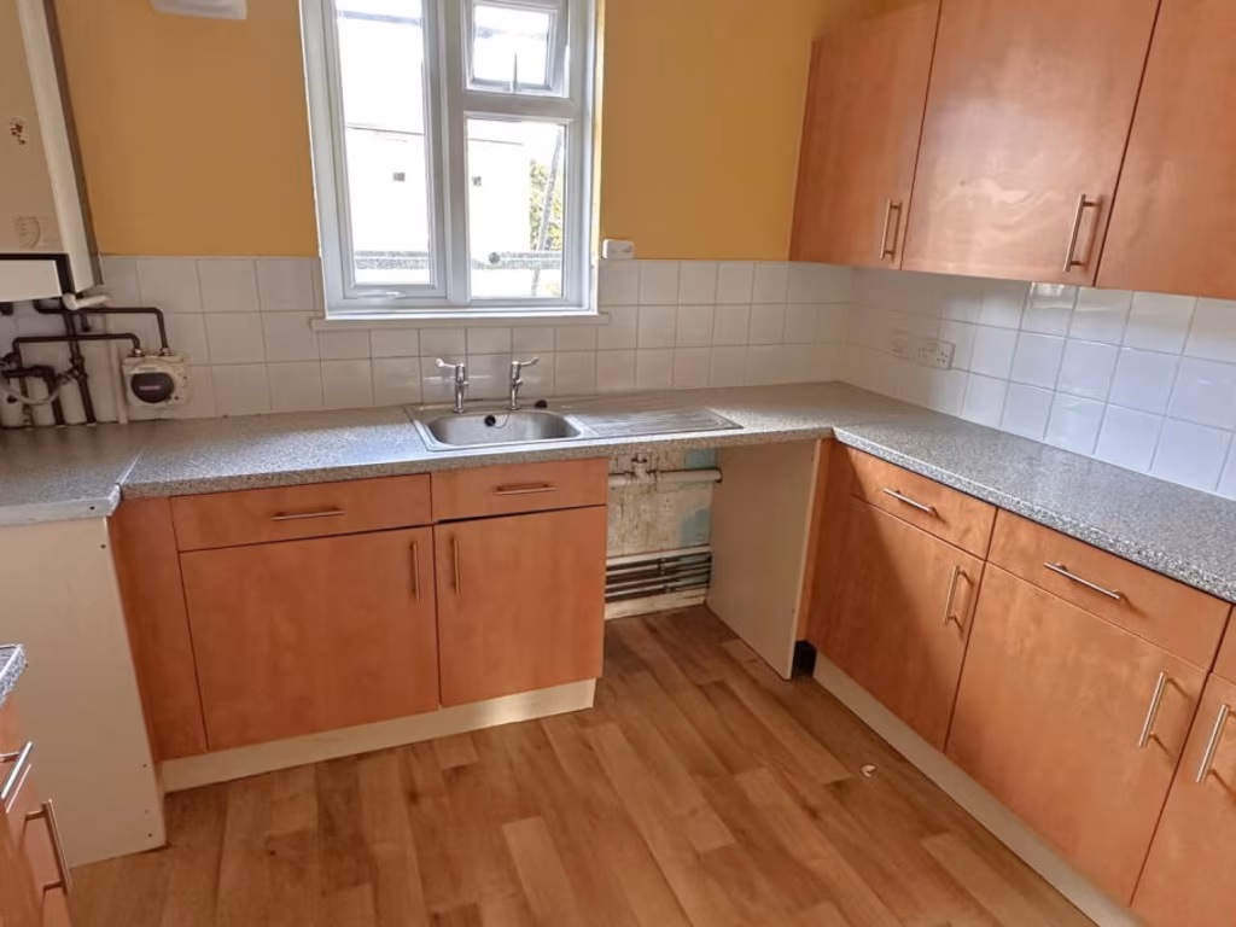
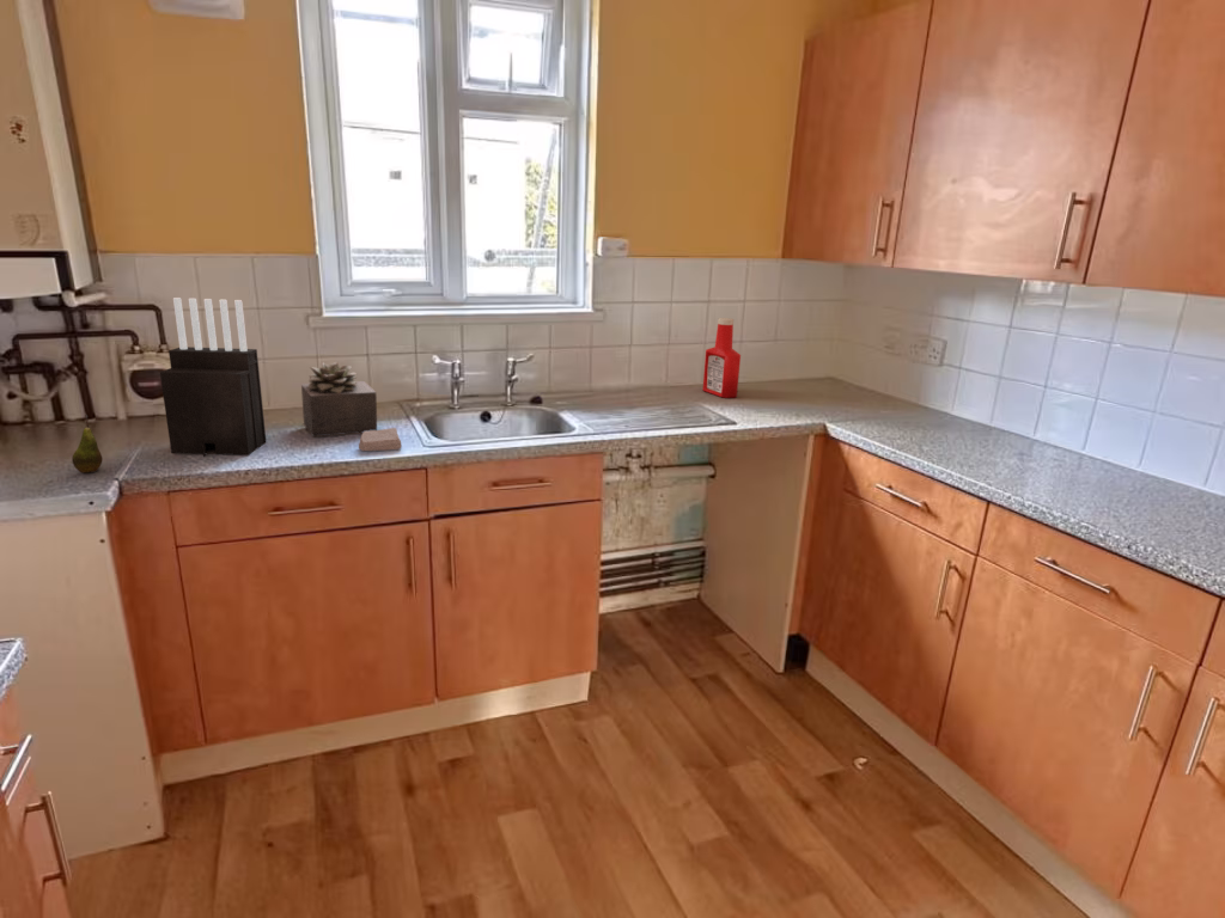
+ soap bar [358,427,403,452]
+ succulent plant [300,361,378,437]
+ fruit [71,414,103,475]
+ knife block [159,296,268,458]
+ soap bottle [702,317,742,399]
